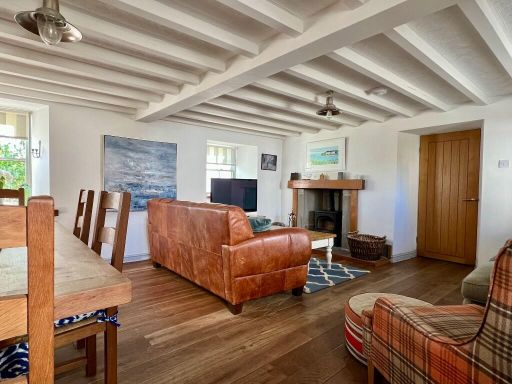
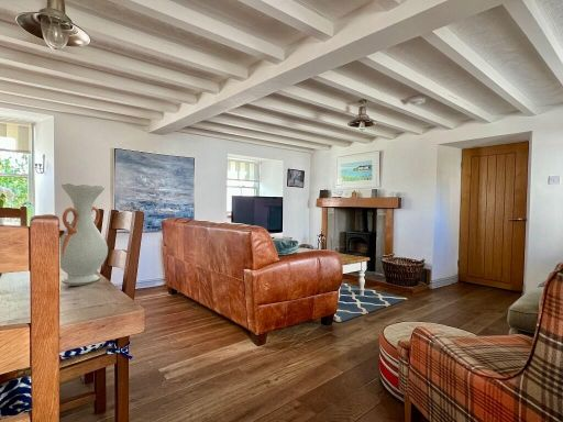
+ vase [59,182,109,287]
